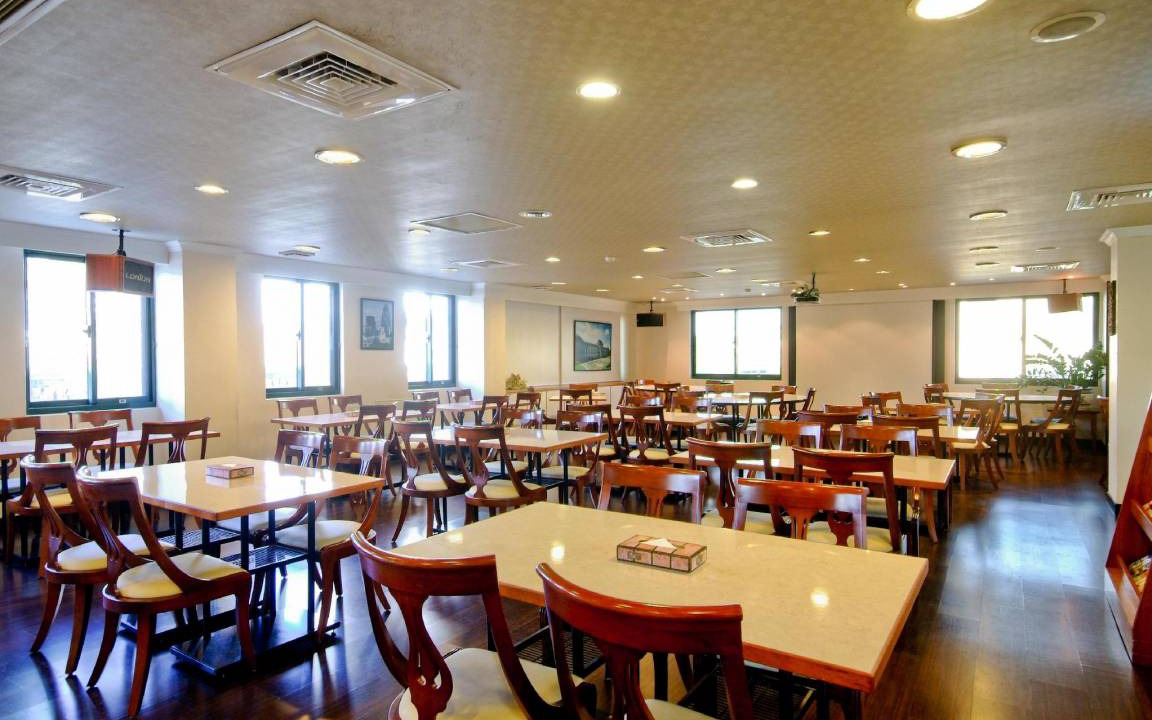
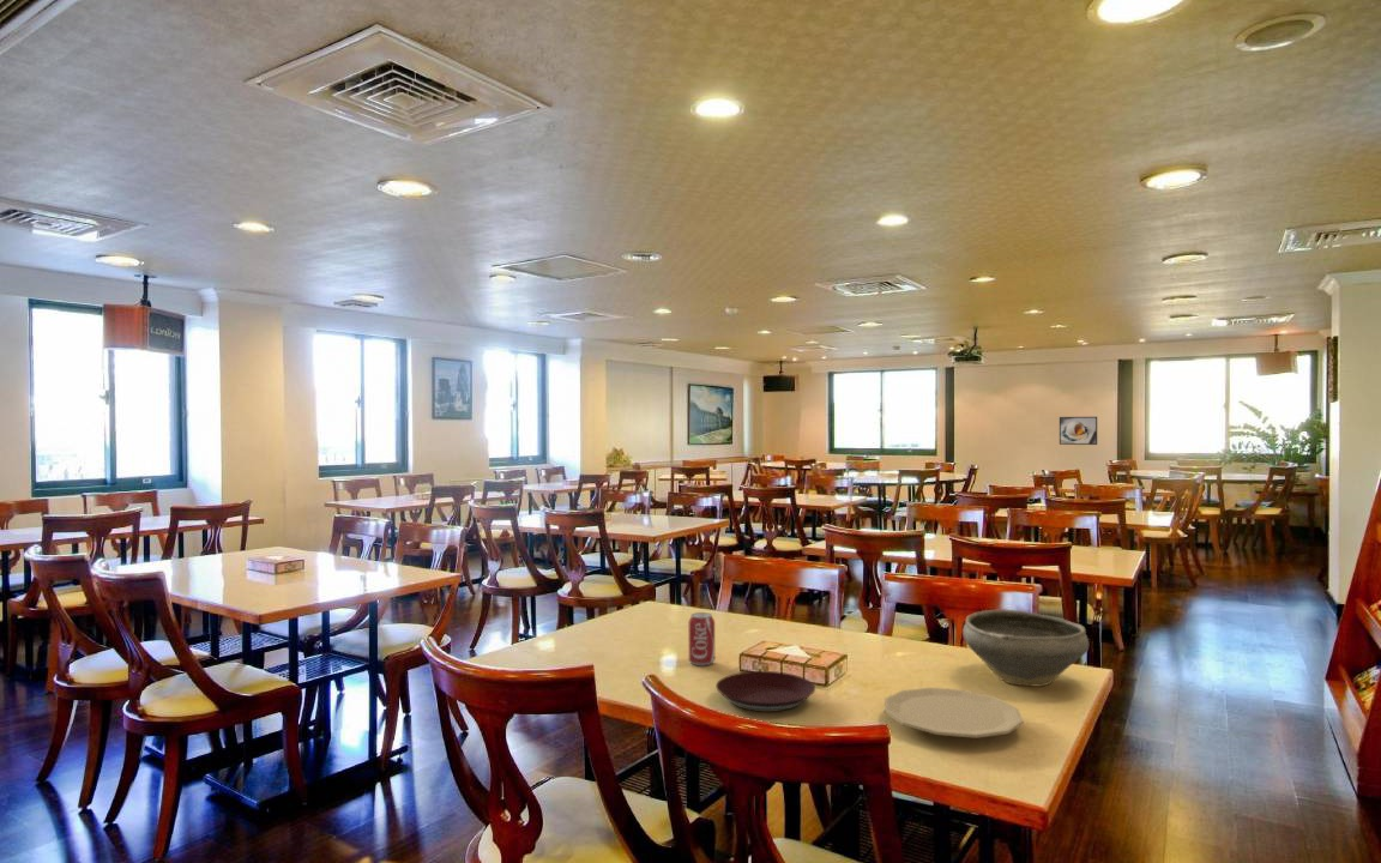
+ plate [884,687,1025,740]
+ plate [714,670,816,713]
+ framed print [1059,416,1098,446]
+ beverage can [688,611,716,666]
+ bowl [961,609,1090,687]
